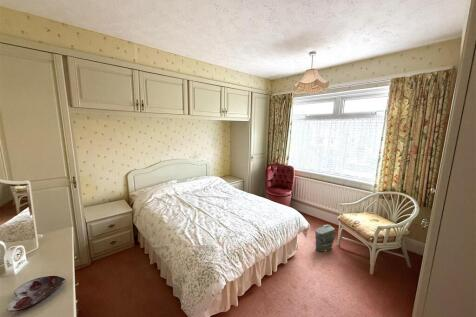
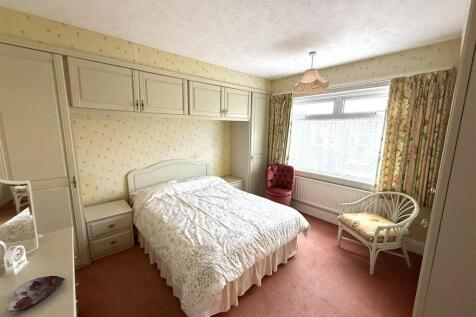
- bag [314,224,336,252]
